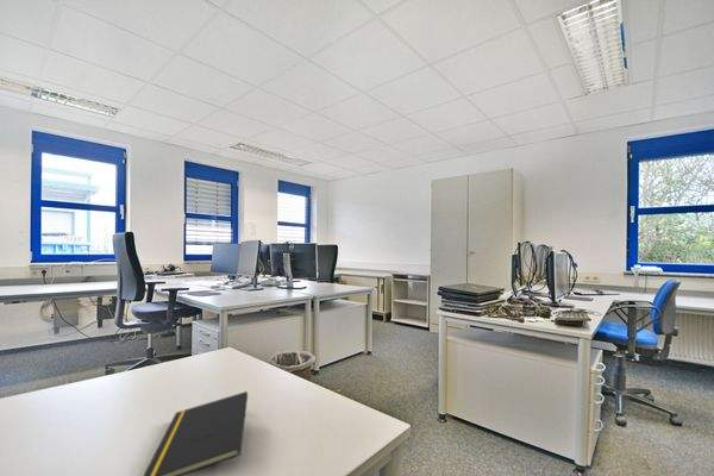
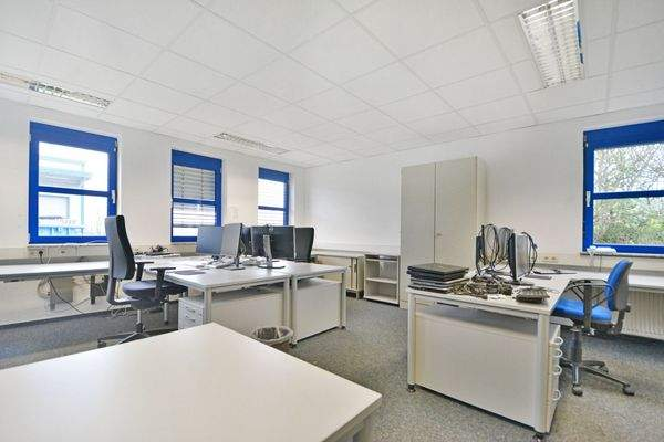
- notepad [143,390,249,476]
